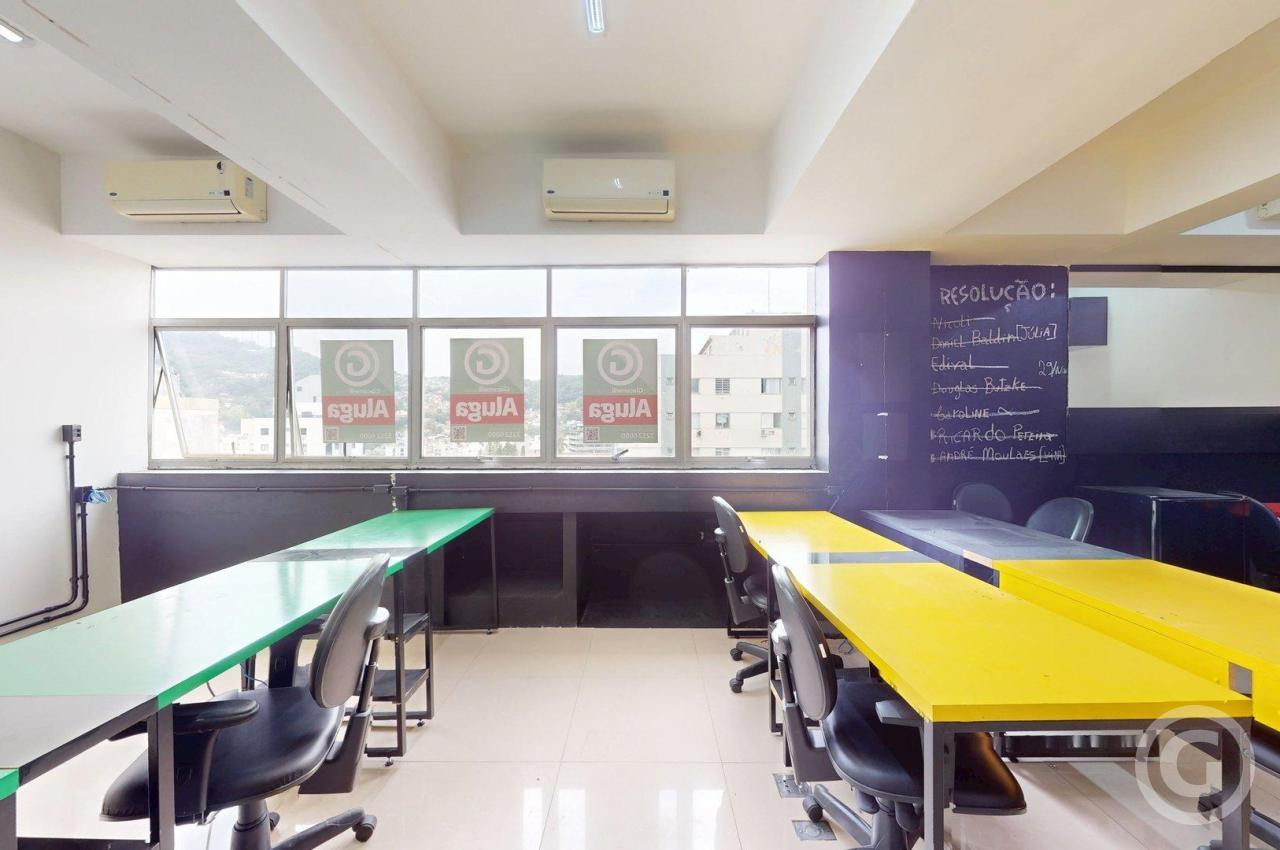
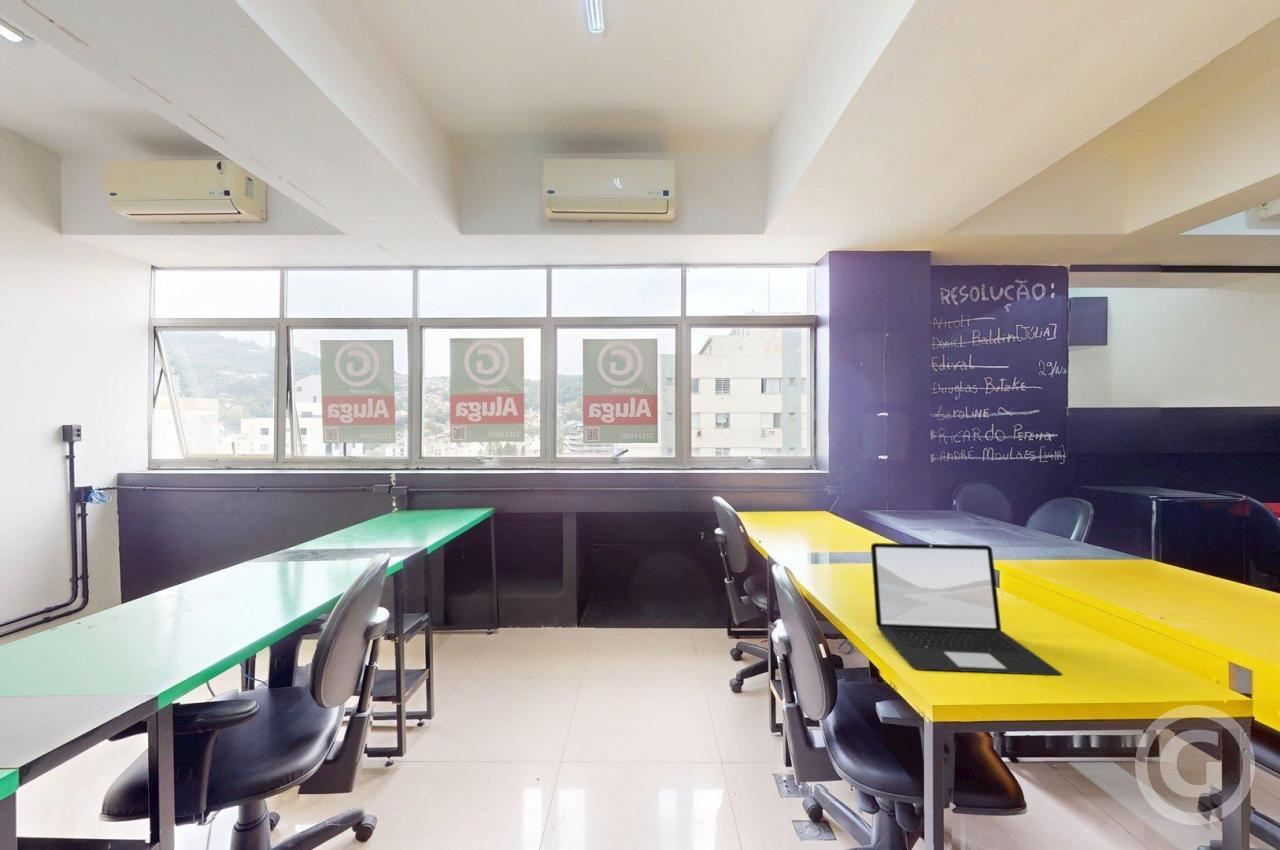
+ laptop [870,542,1062,676]
